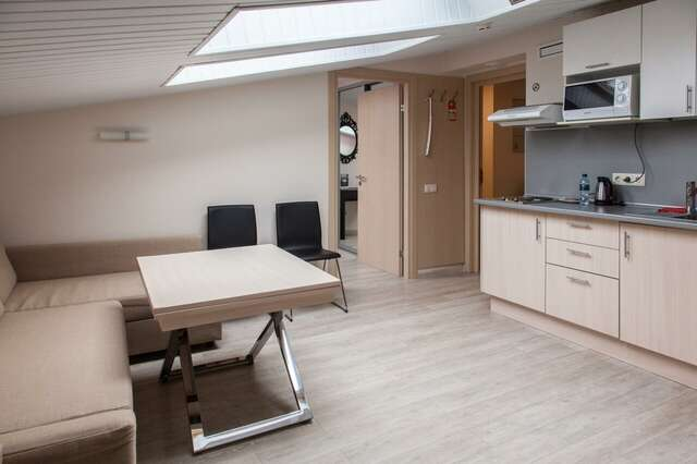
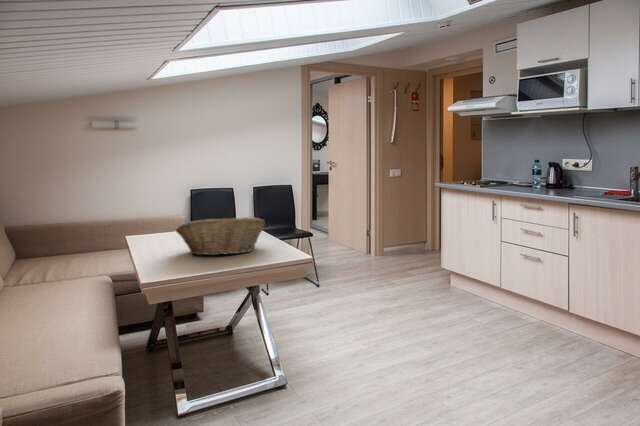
+ fruit basket [175,216,266,256]
